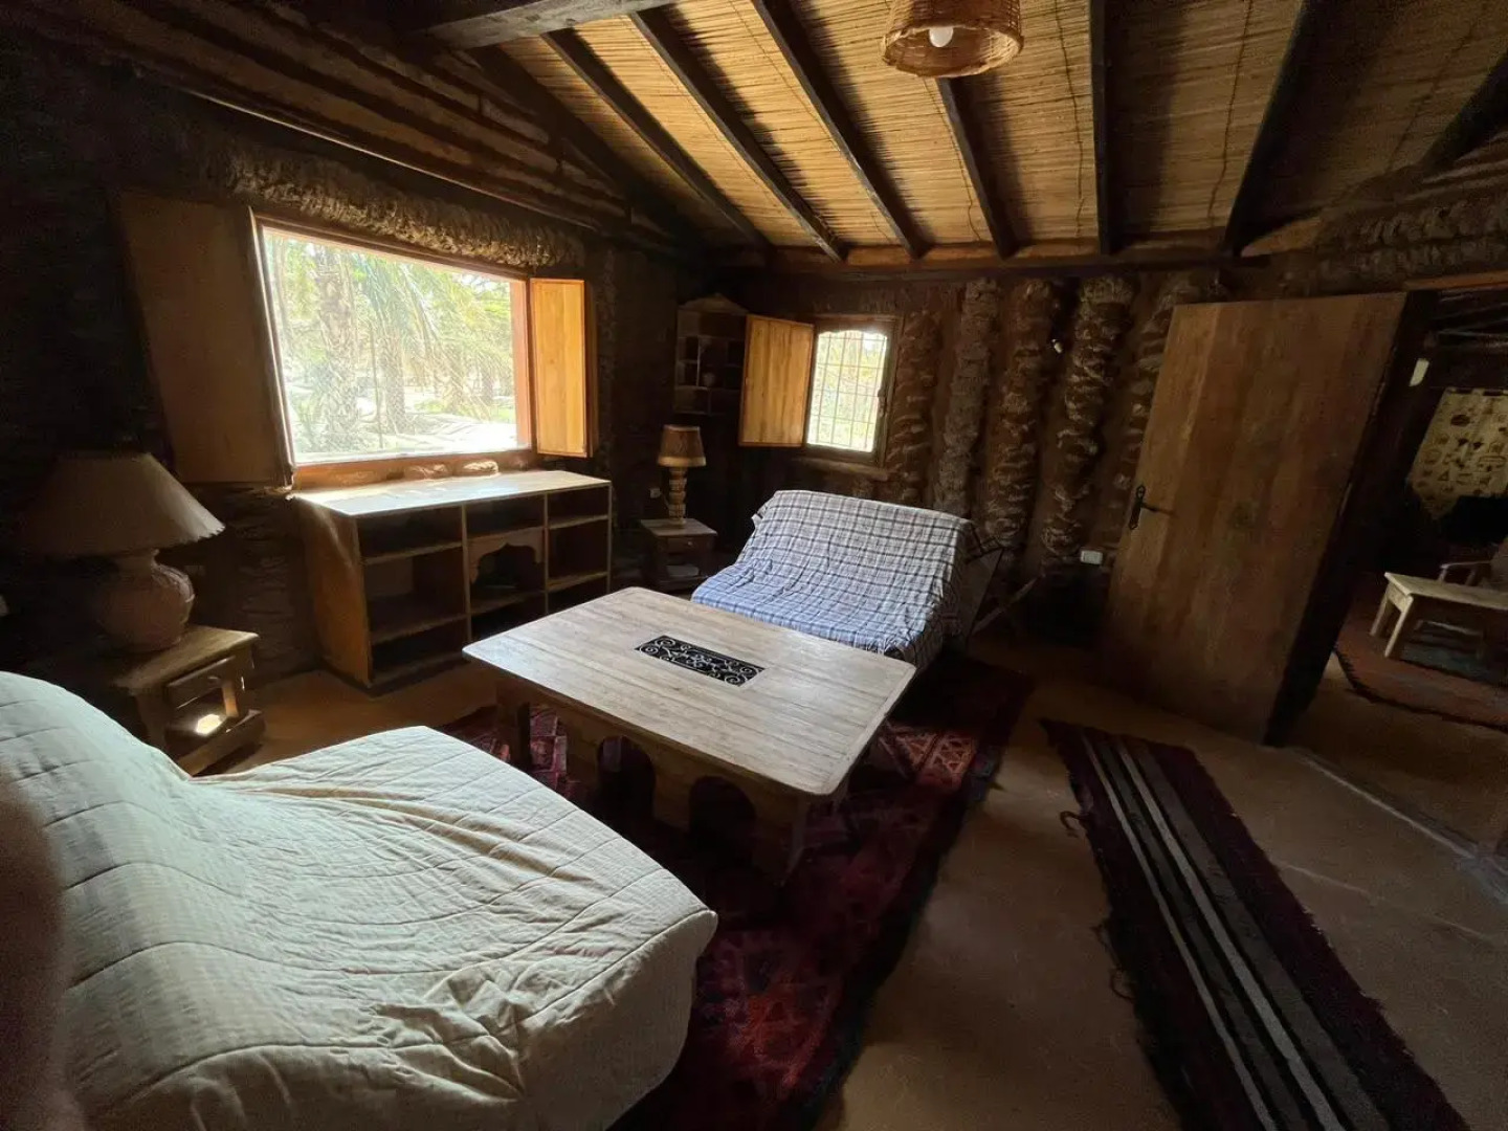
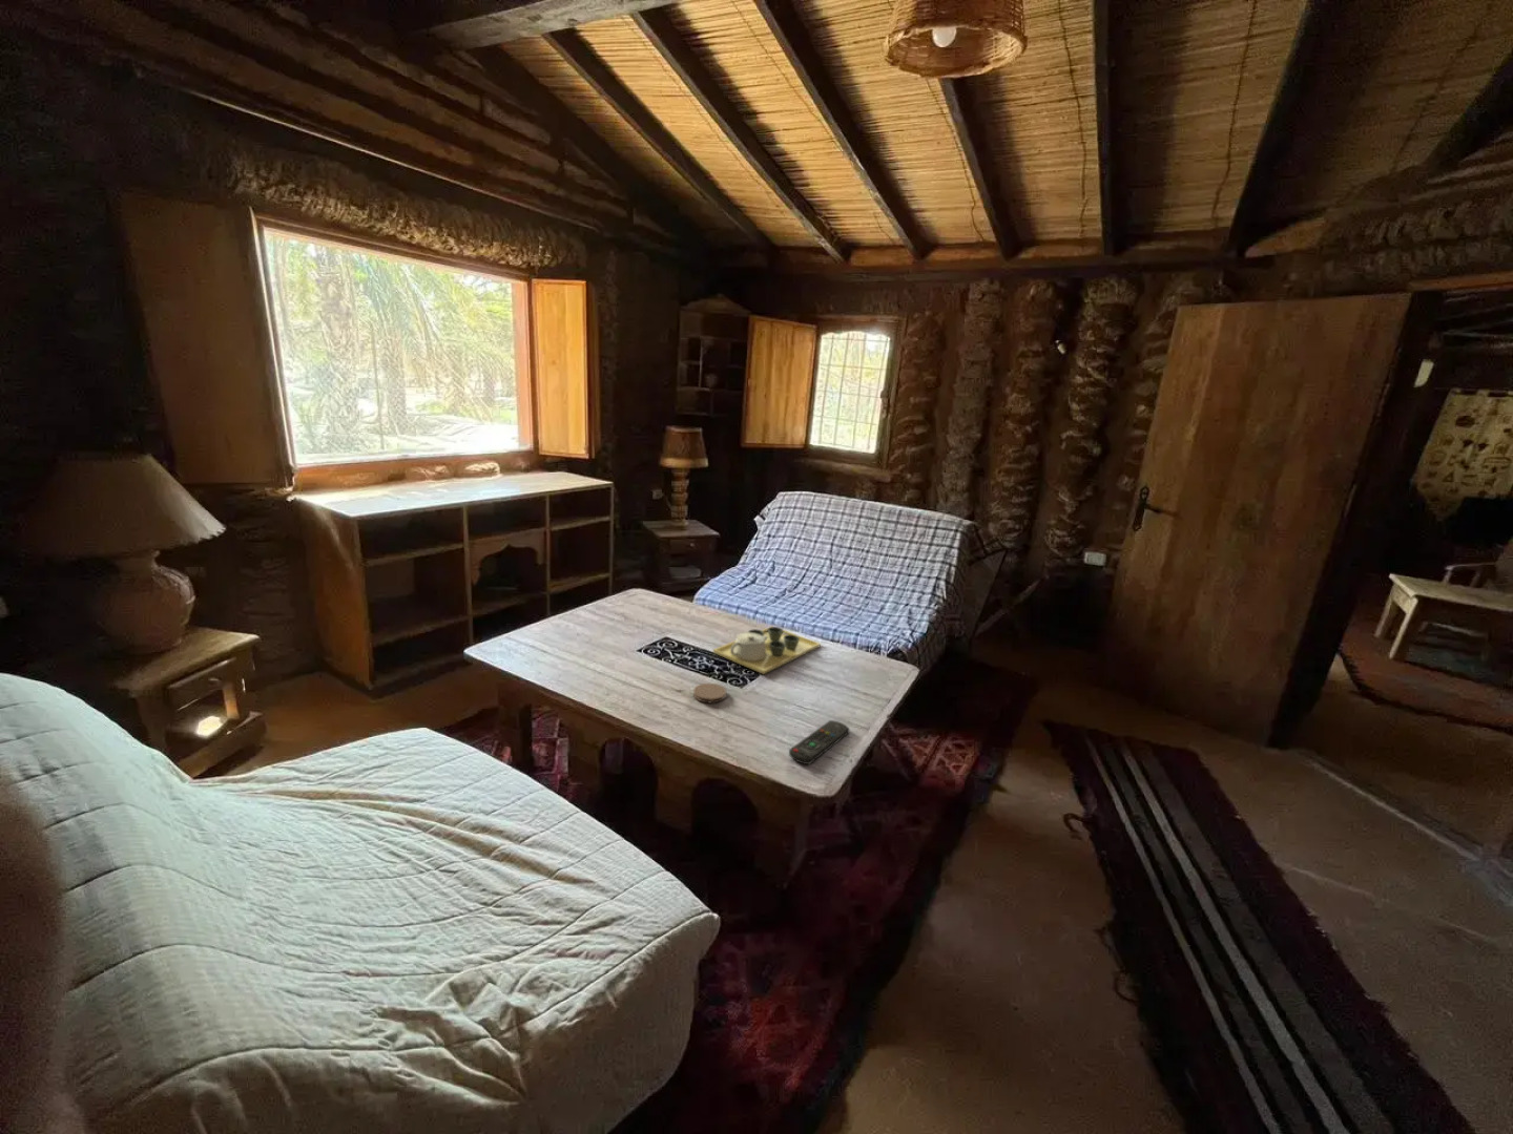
+ tea set [712,624,822,675]
+ remote control [787,719,851,766]
+ coaster [692,683,727,704]
